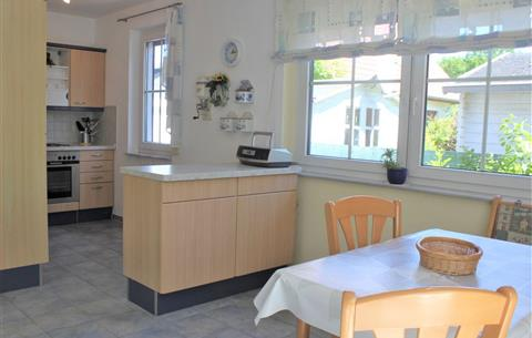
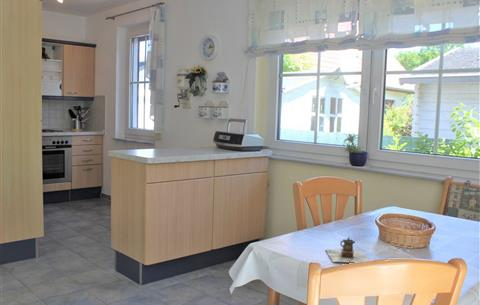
+ teapot [325,236,370,263]
